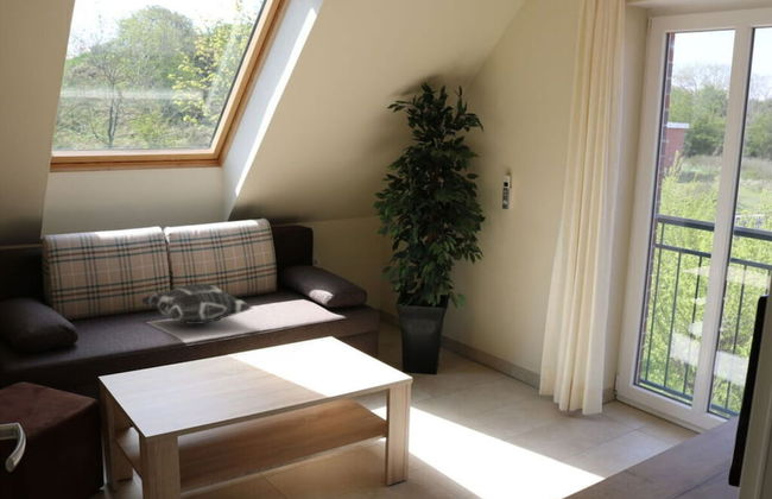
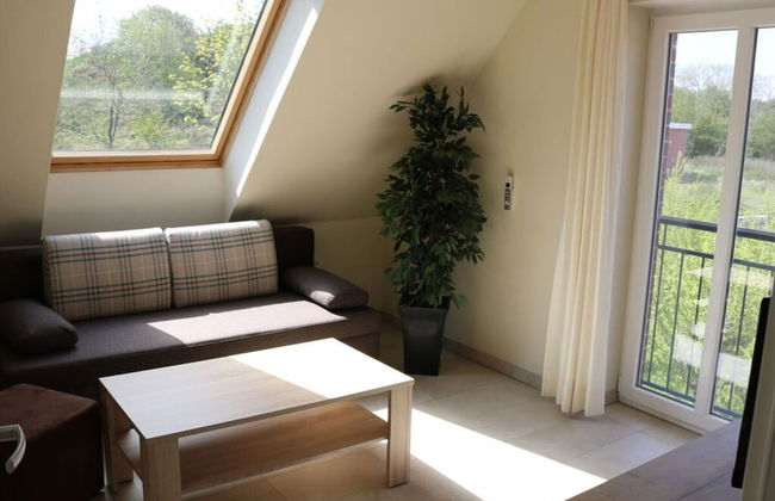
- decorative pillow [140,282,253,326]
